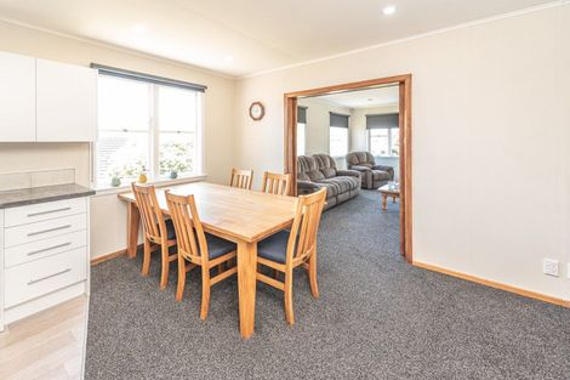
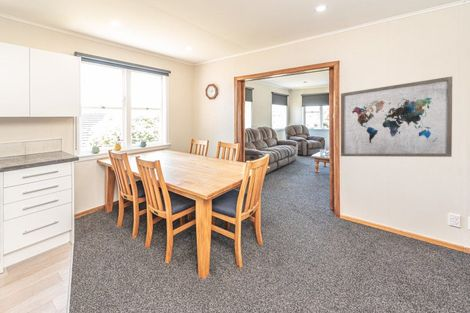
+ wall art [340,75,453,158]
